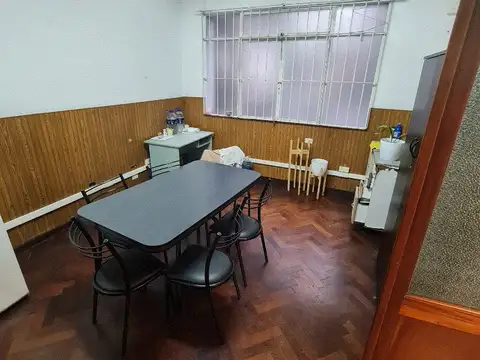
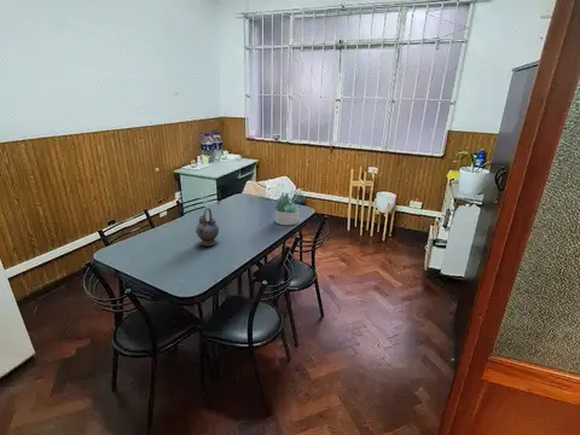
+ teapot [195,207,220,246]
+ succulent plant [274,191,300,226]
